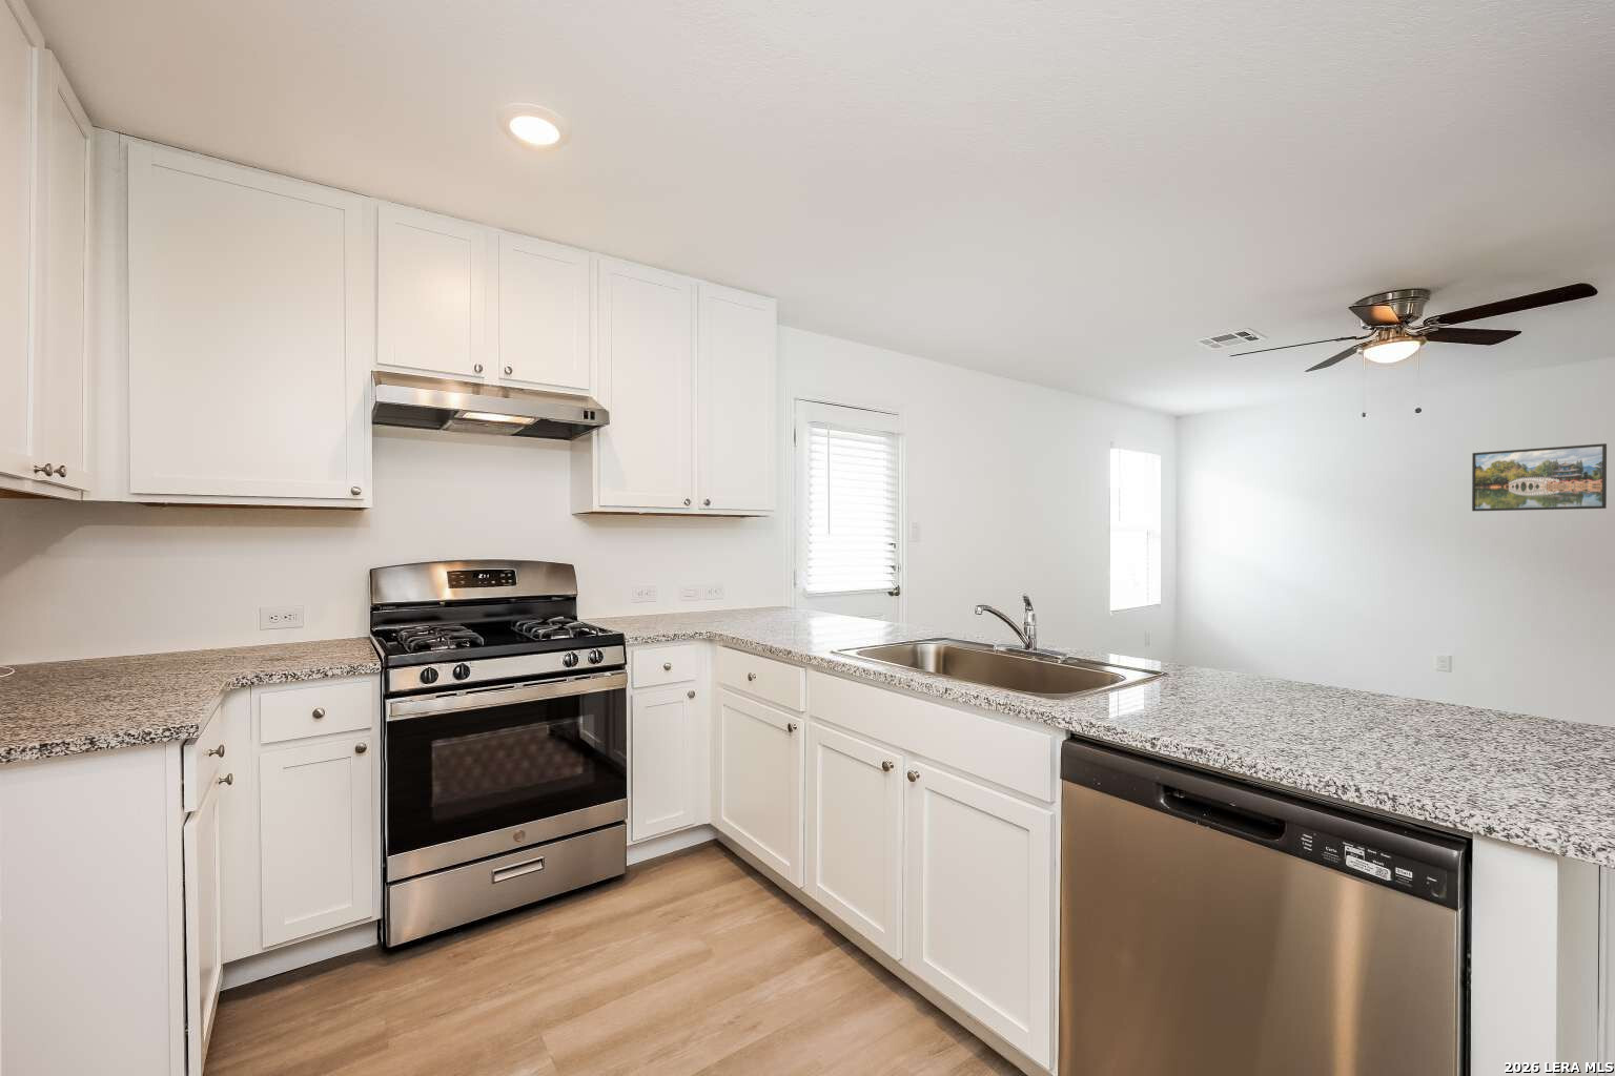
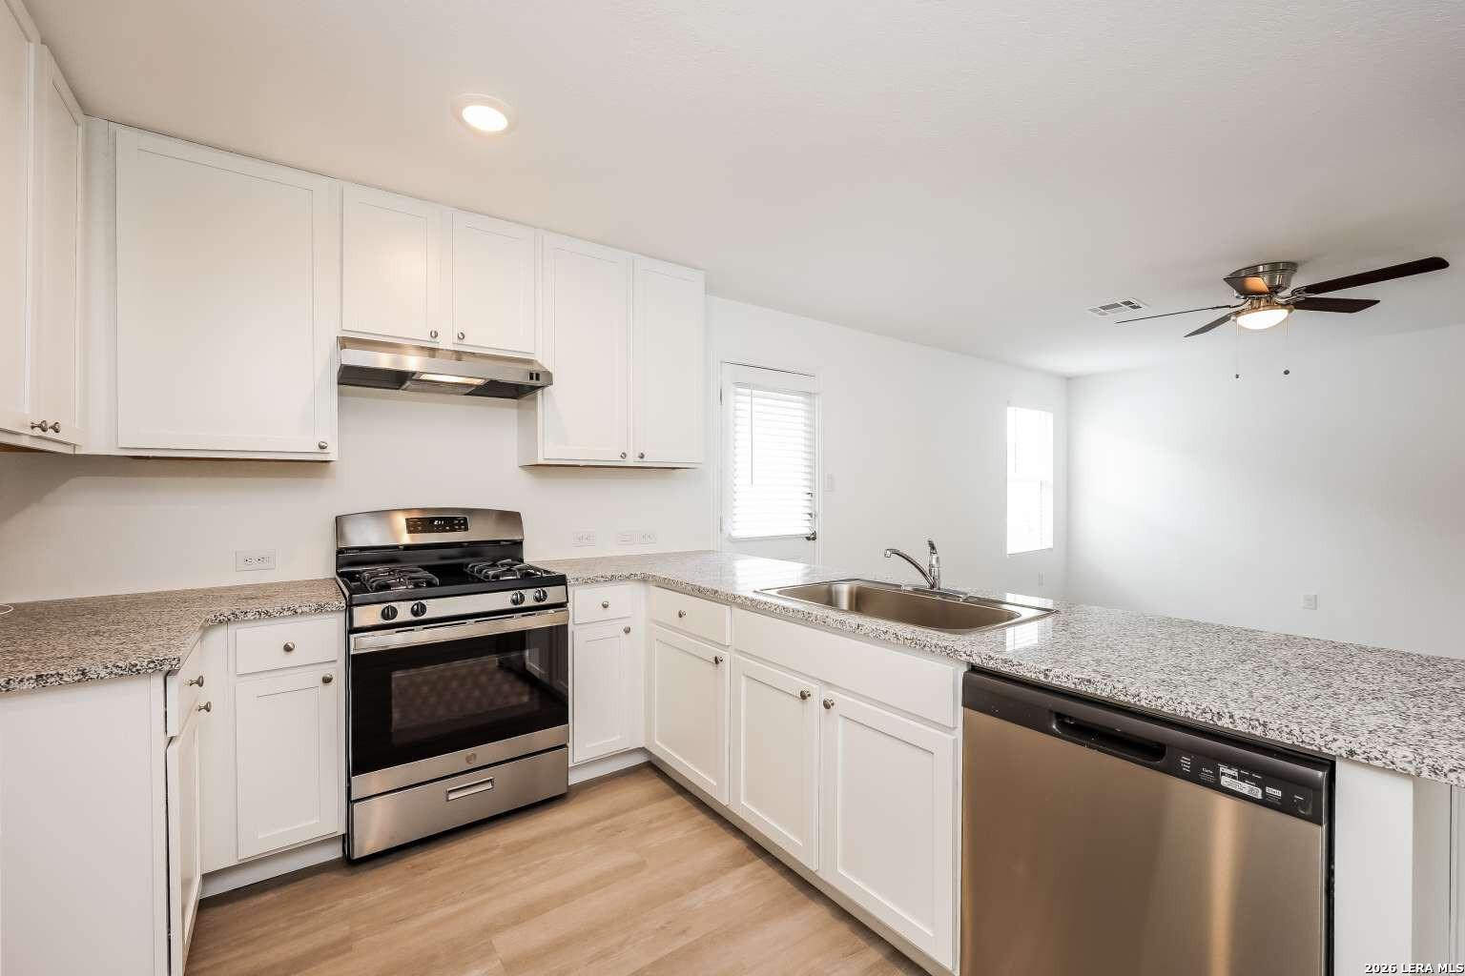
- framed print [1471,442,1608,512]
